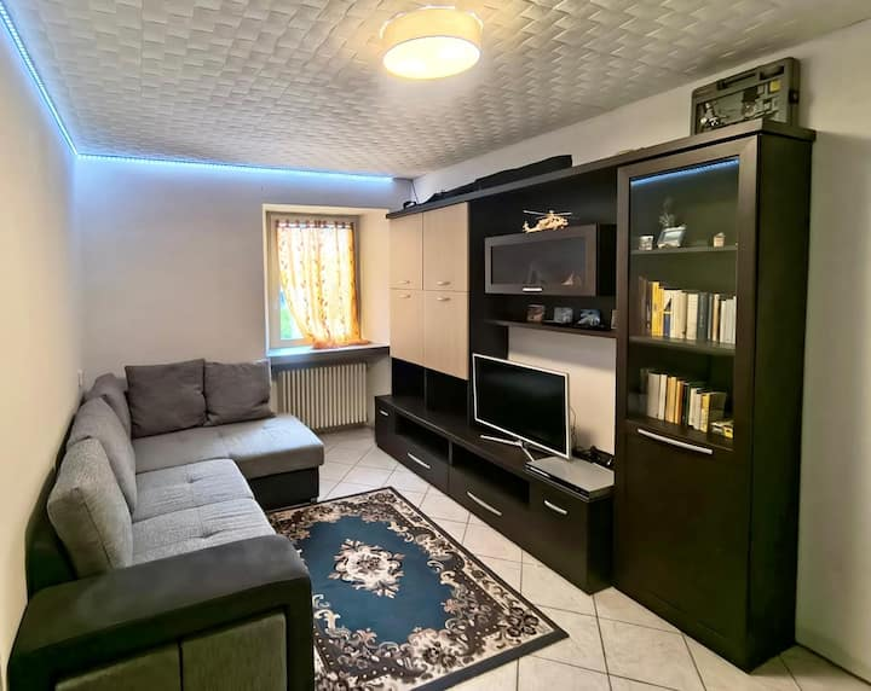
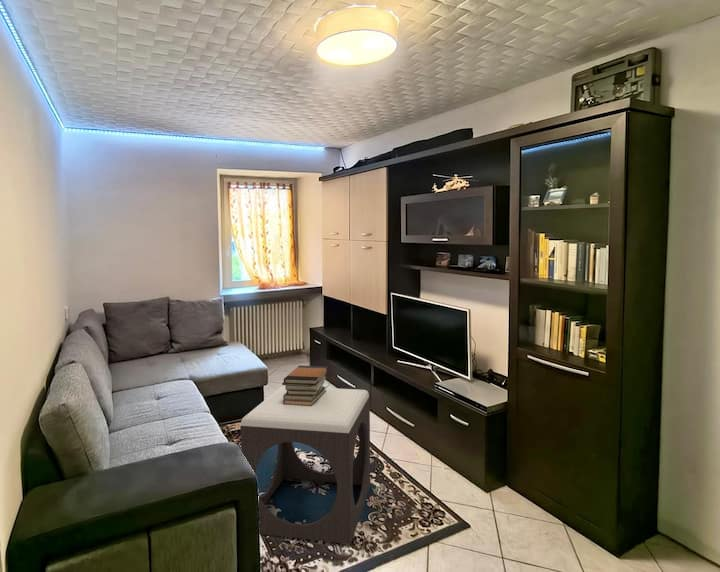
+ book stack [281,365,329,406]
+ footstool [240,385,371,545]
